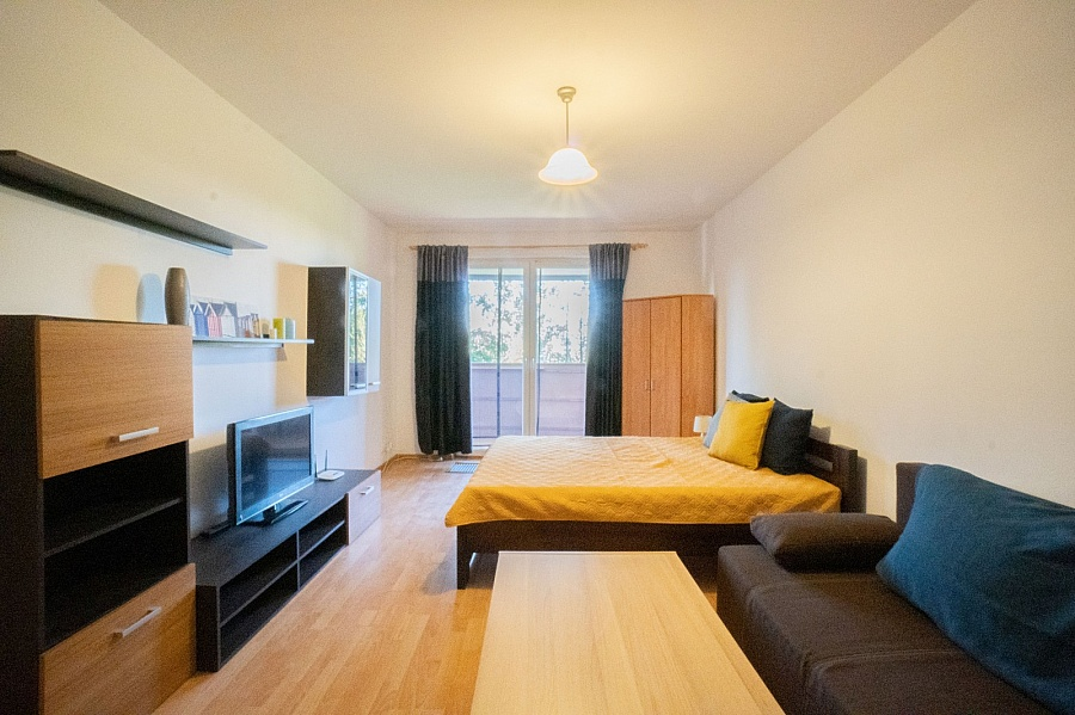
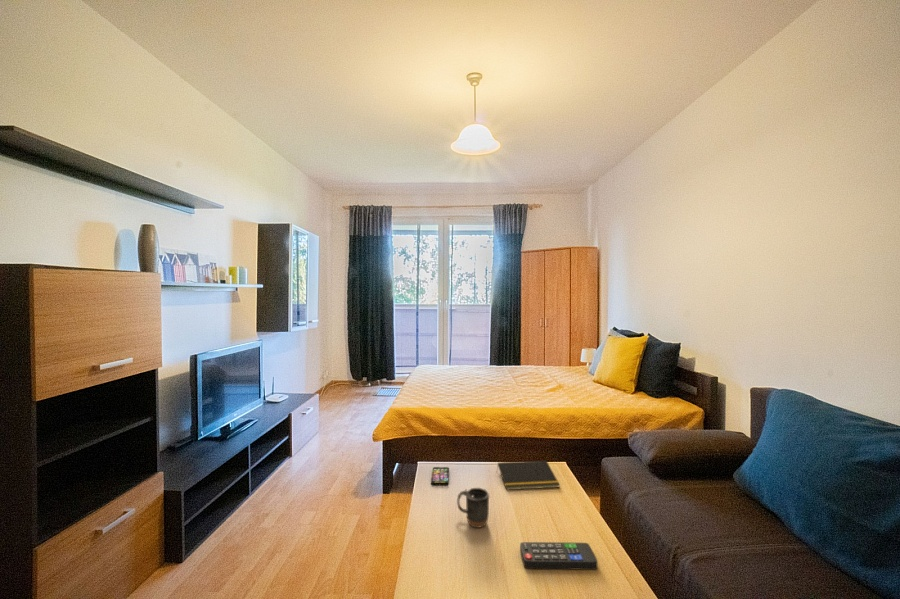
+ smartphone [430,466,450,486]
+ notepad [495,459,561,491]
+ mug [456,487,490,529]
+ remote control [519,541,598,571]
